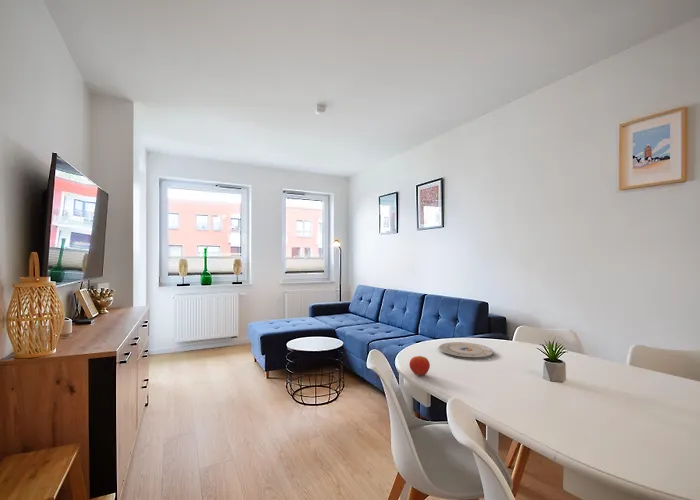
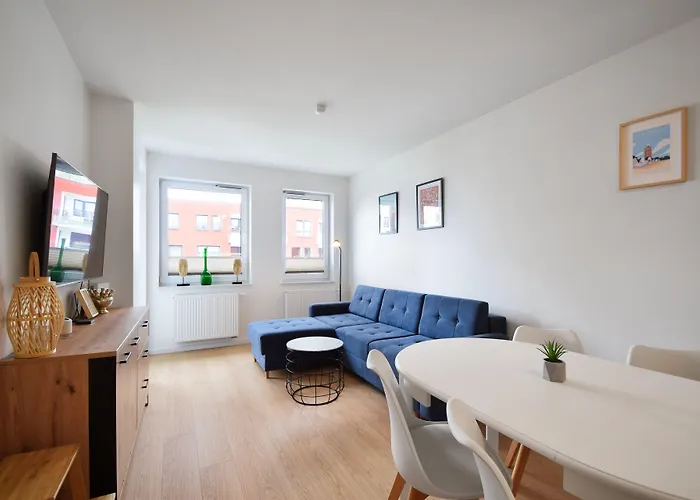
- plate [438,341,494,360]
- apple [408,355,431,376]
